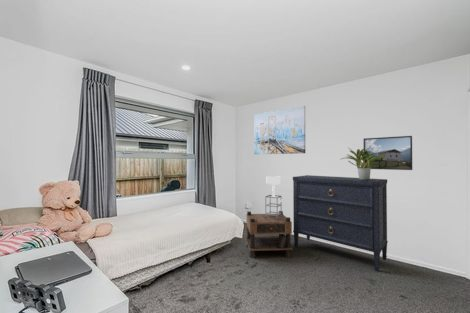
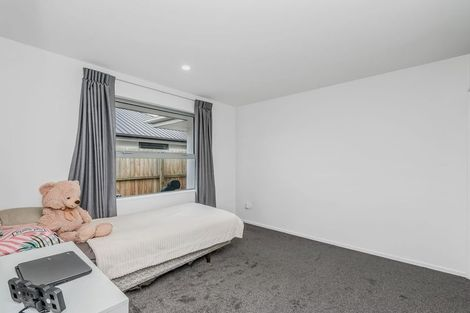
- nightstand [245,210,293,259]
- table lamp [264,175,283,219]
- dresser [292,174,389,272]
- wall art [253,105,306,155]
- potted plant [339,148,385,180]
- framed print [363,135,413,171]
